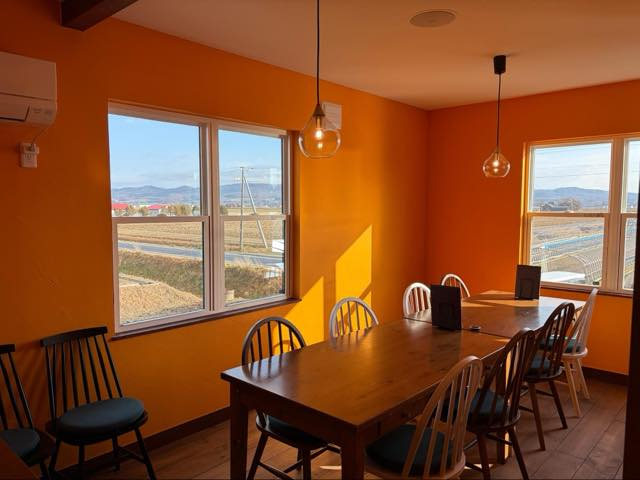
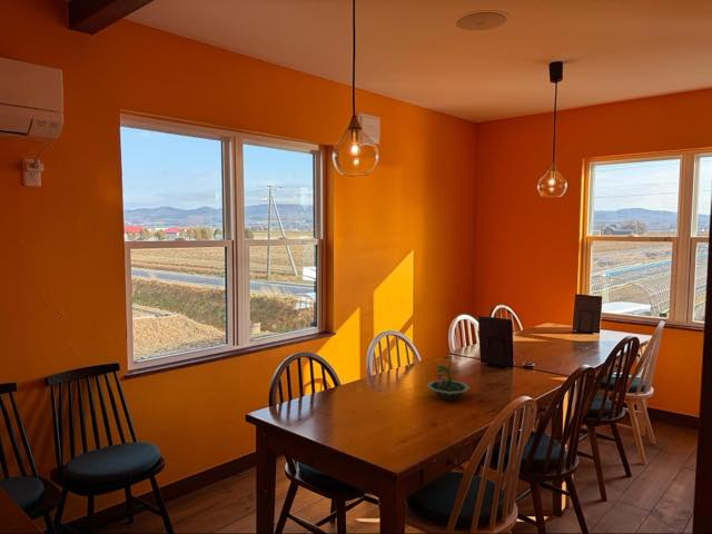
+ terrarium [425,355,471,400]
